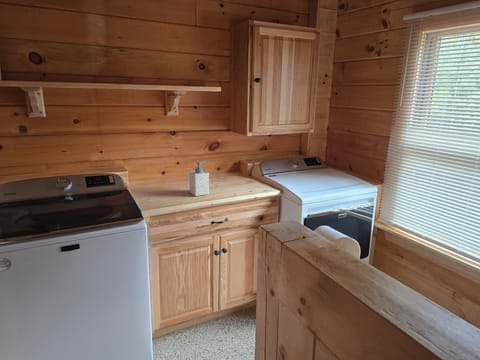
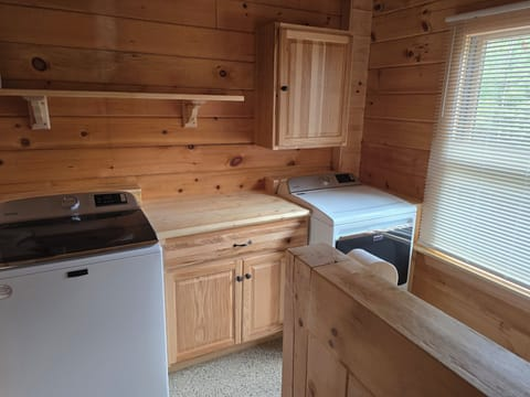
- soap bottle [188,160,210,197]
